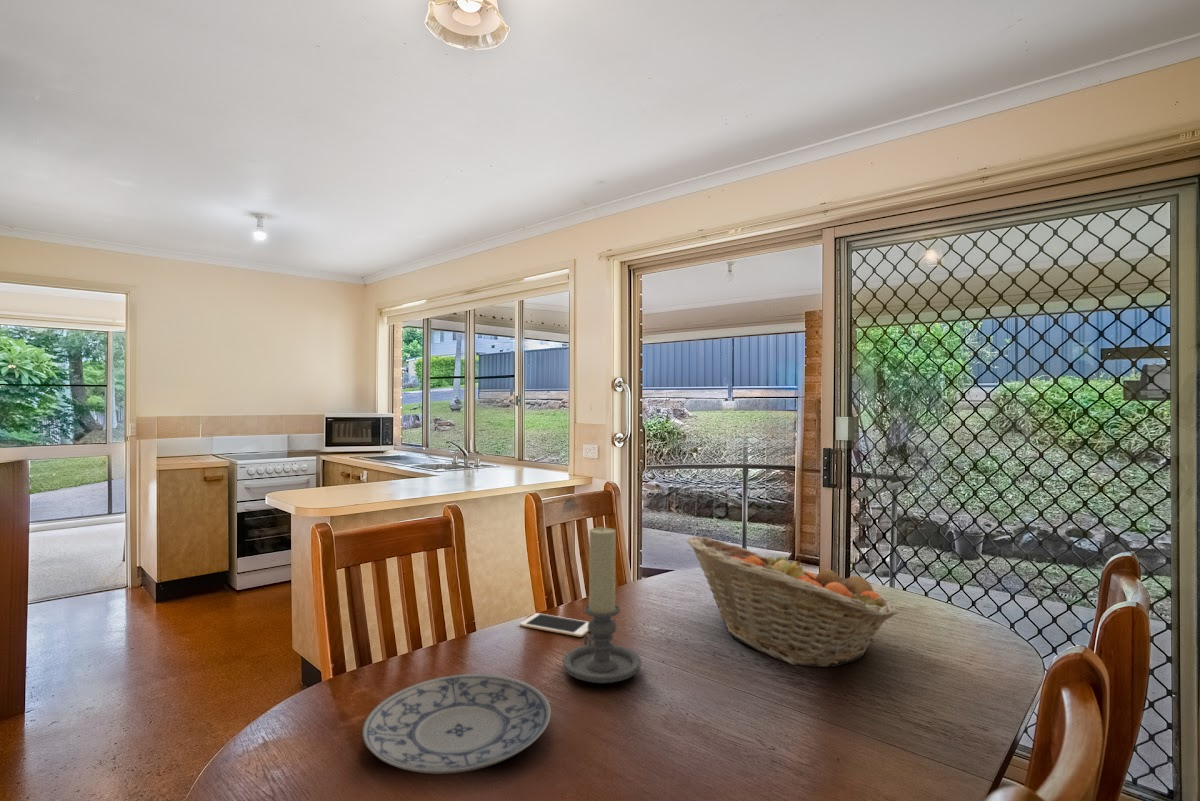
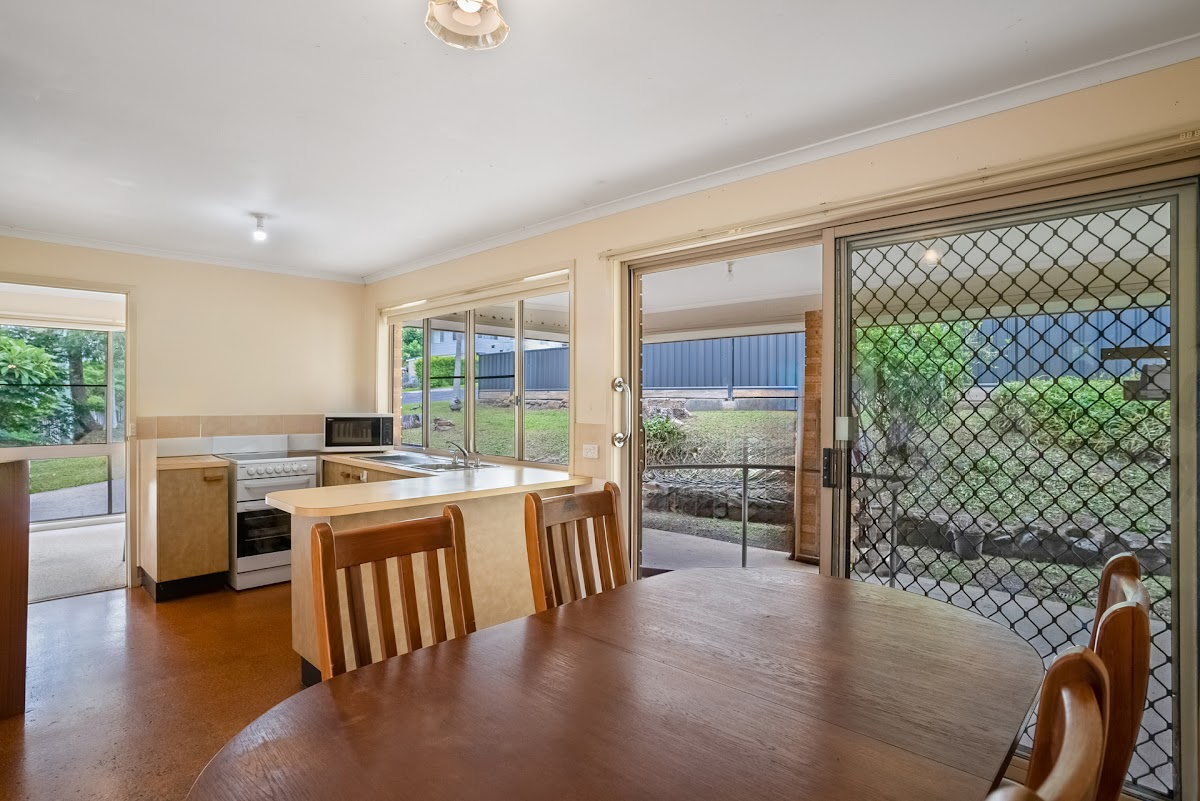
- fruit basket [686,535,898,668]
- plate [361,673,552,775]
- candle holder [562,526,642,685]
- cell phone [519,612,589,638]
